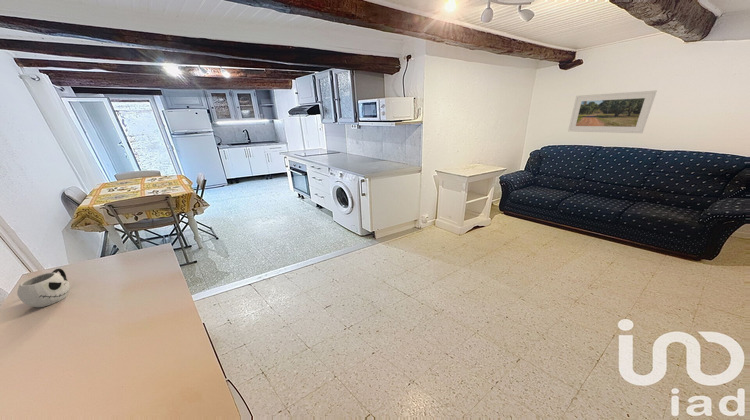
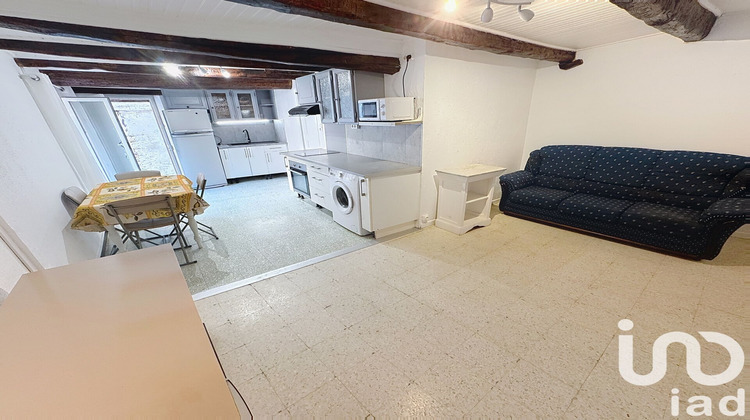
- mug [16,268,71,308]
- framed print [567,90,657,134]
